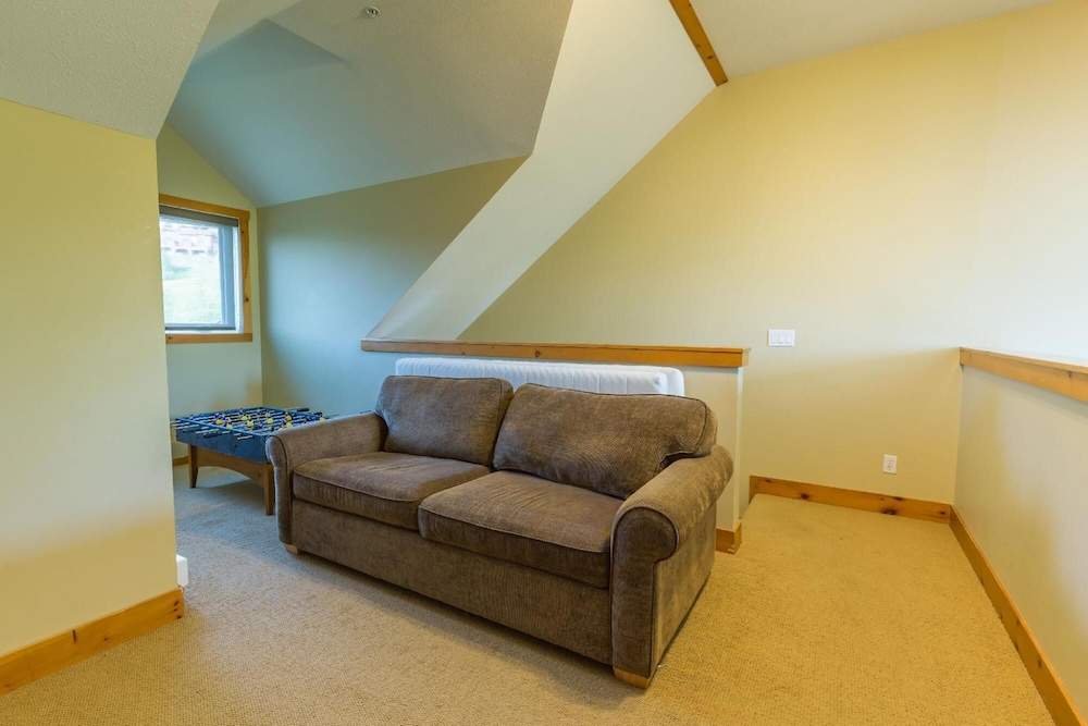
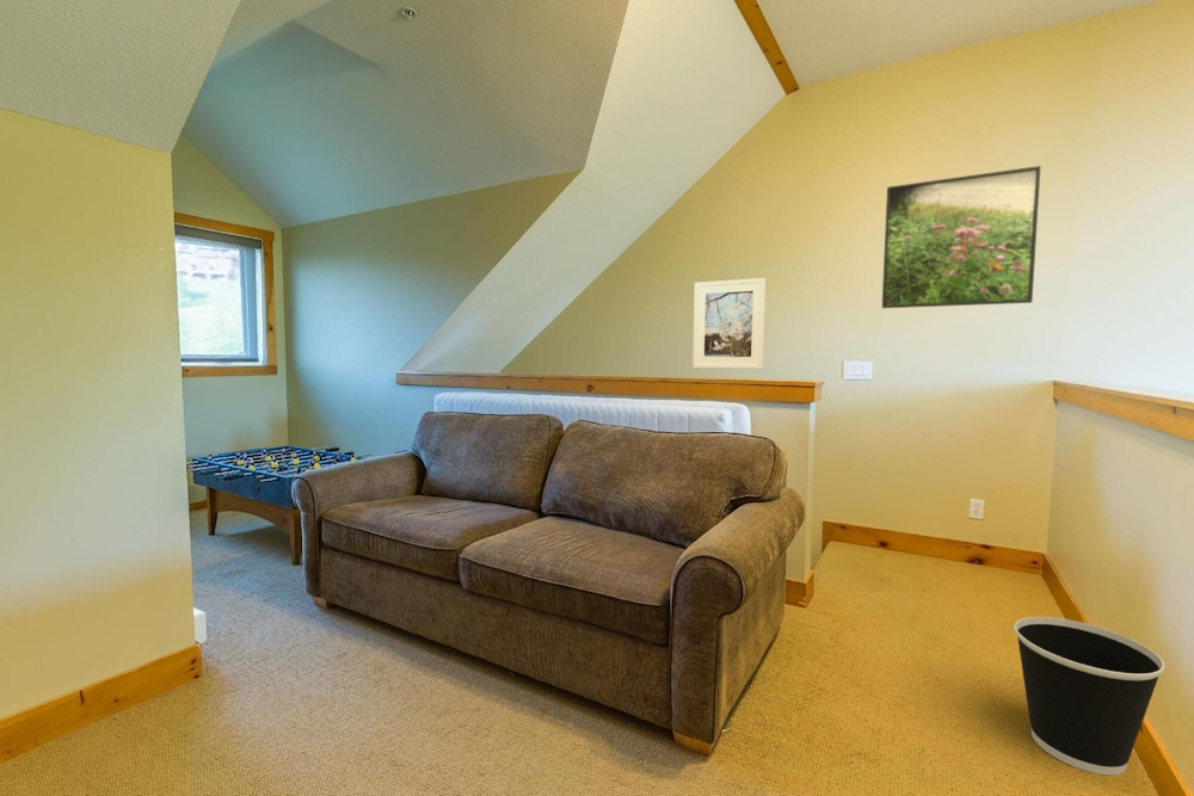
+ wastebasket [1013,616,1167,776]
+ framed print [881,165,1042,309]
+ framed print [691,277,768,370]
